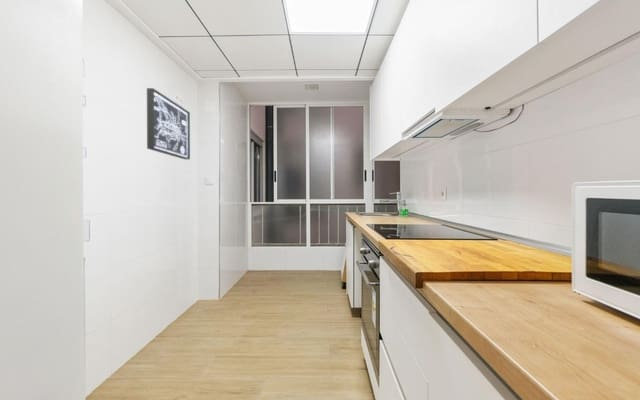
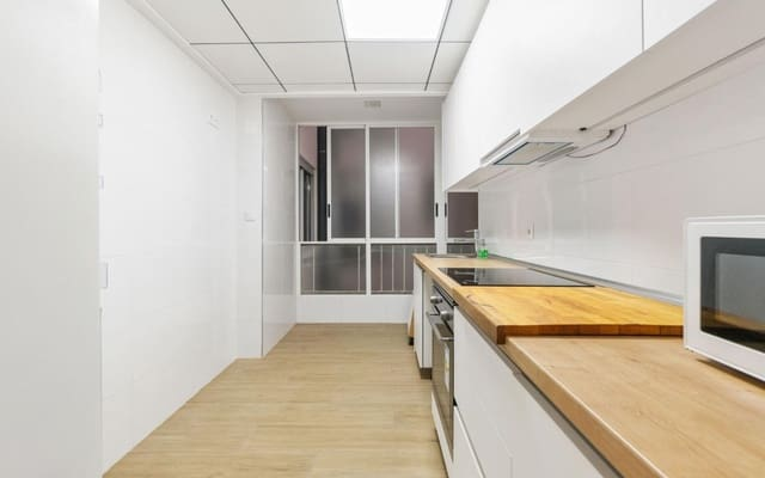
- wall art [146,87,191,160]
